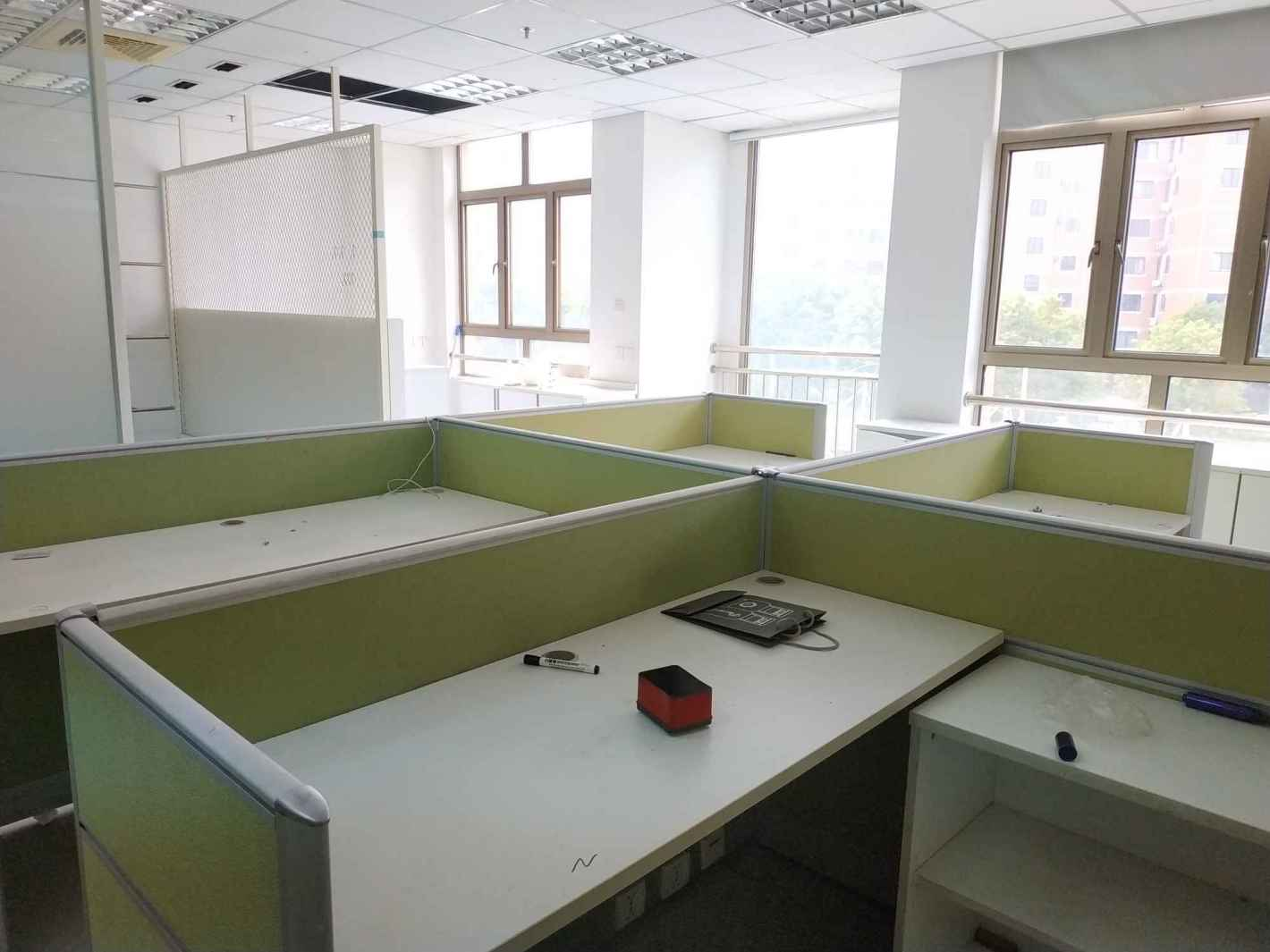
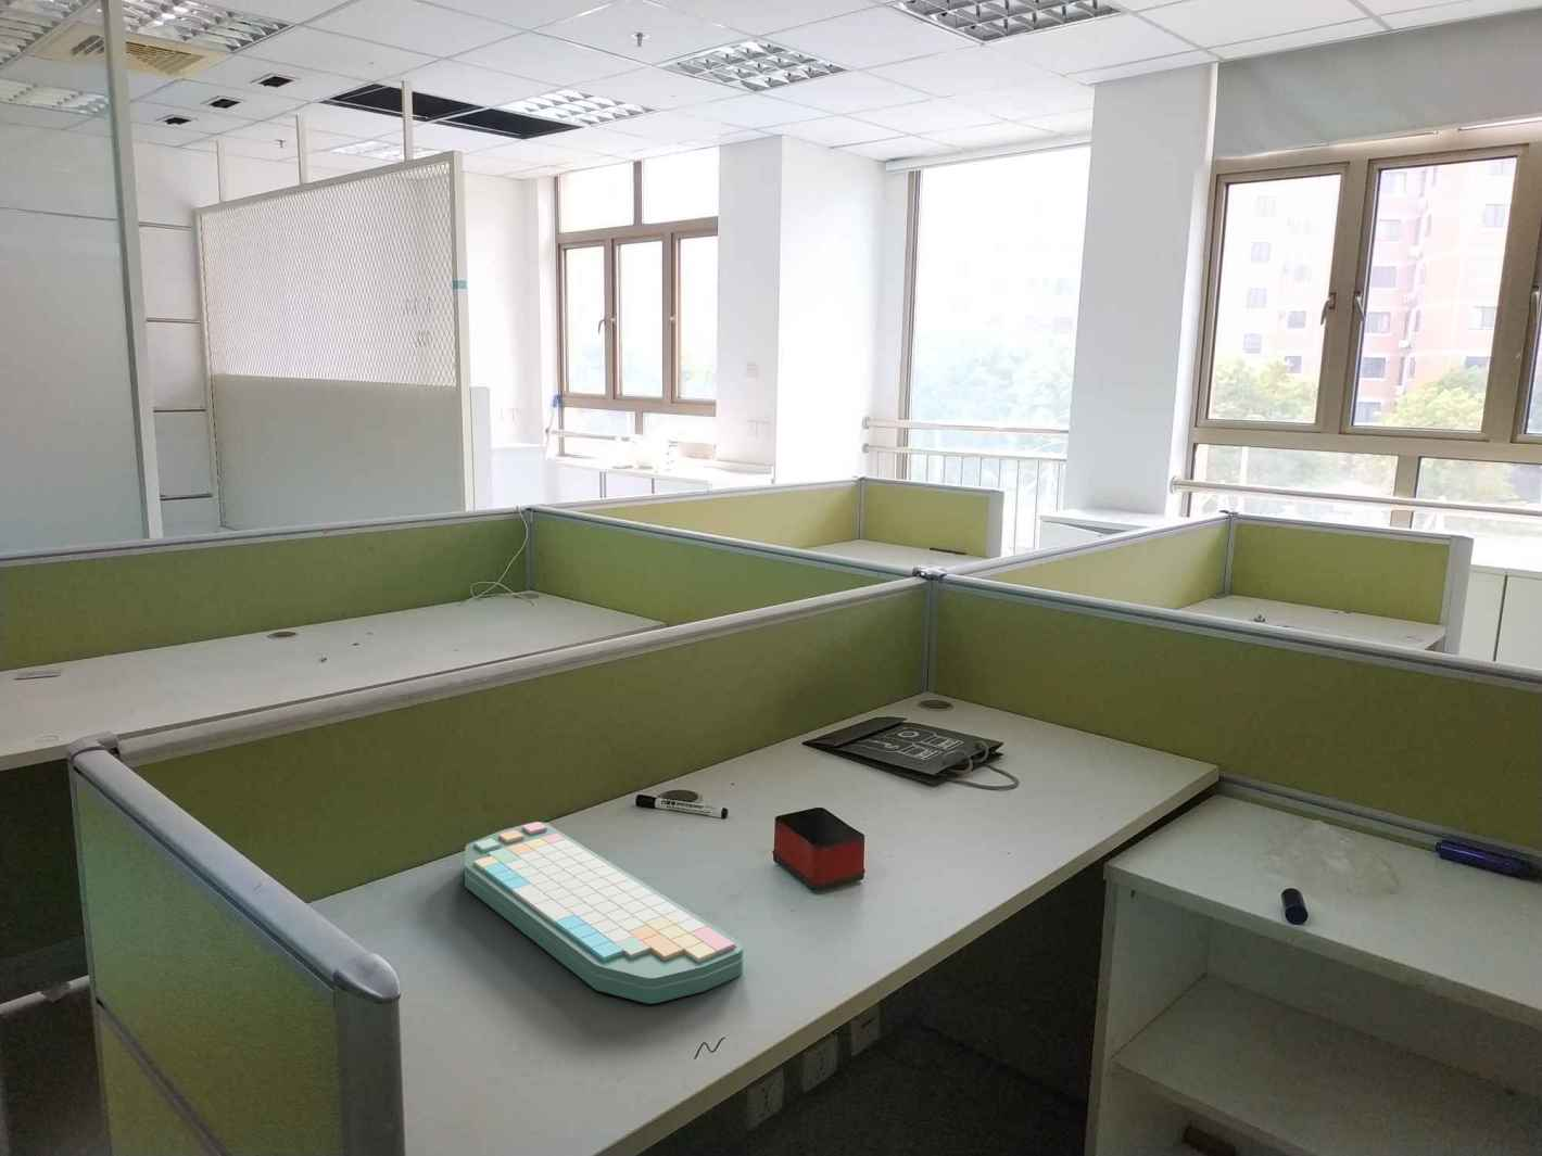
+ computer keyboard [464,821,744,1004]
